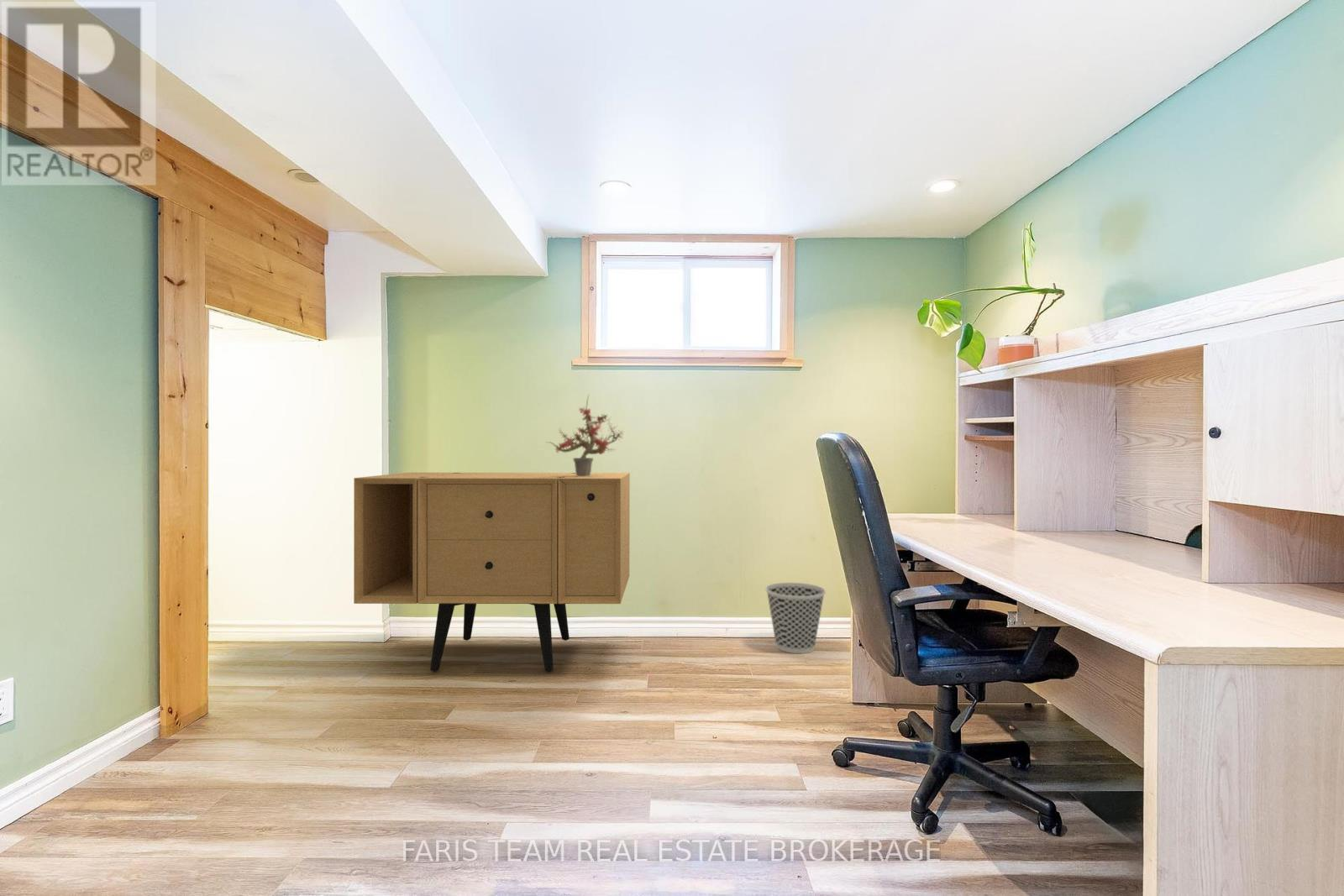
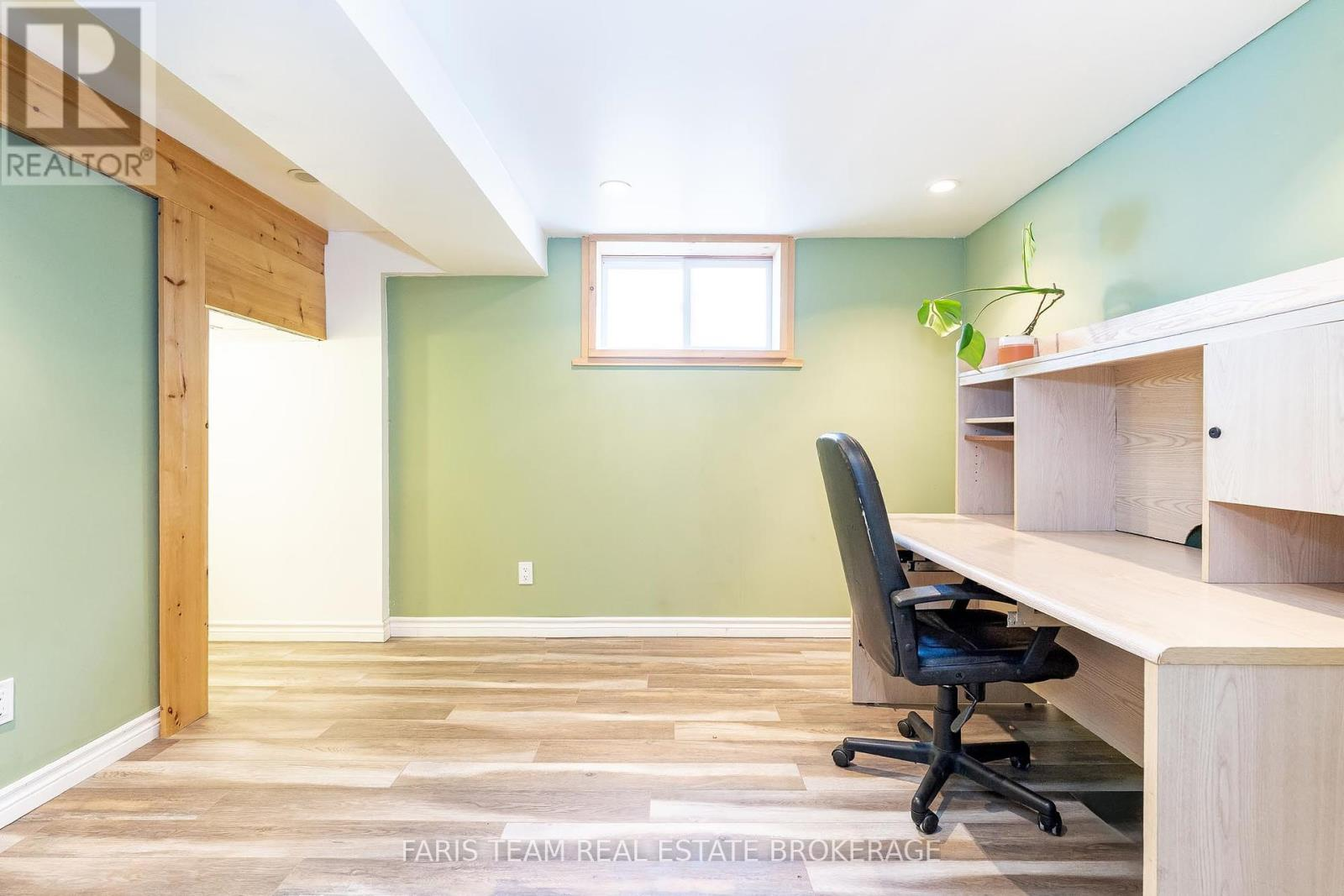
- wastebasket [764,582,827,654]
- potted plant [545,394,626,477]
- sideboard [353,472,631,672]
